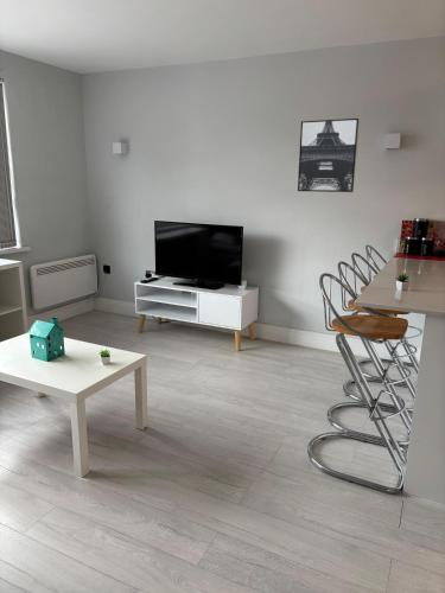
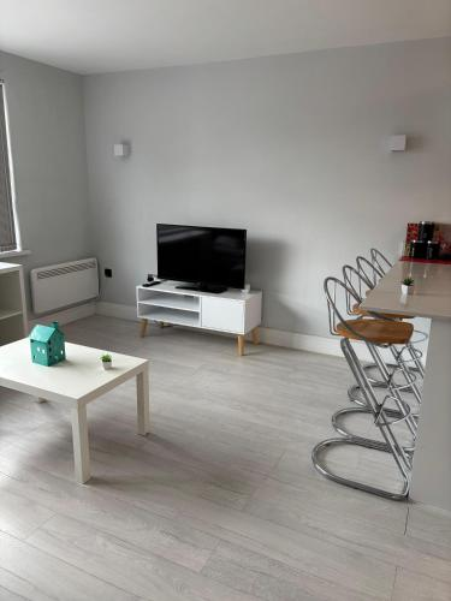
- wall art [297,117,361,193]
